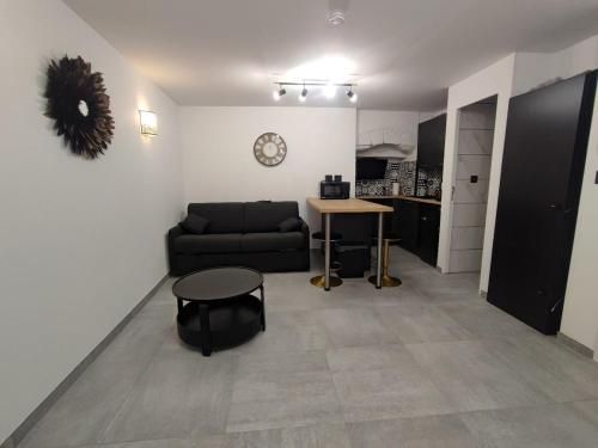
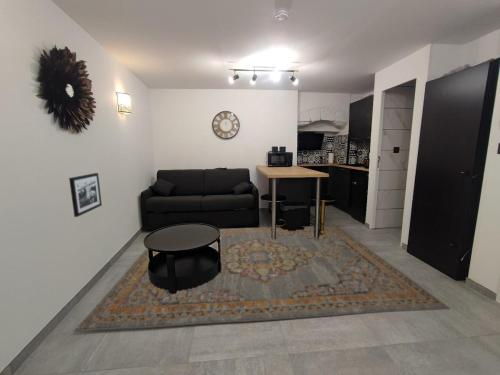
+ rug [73,225,452,333]
+ picture frame [68,172,103,218]
